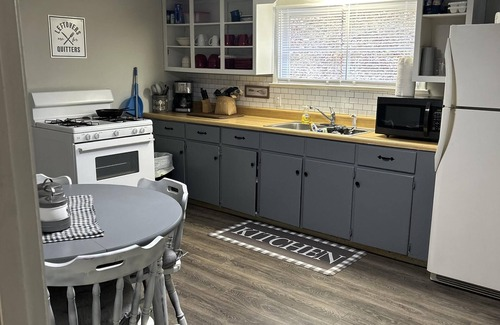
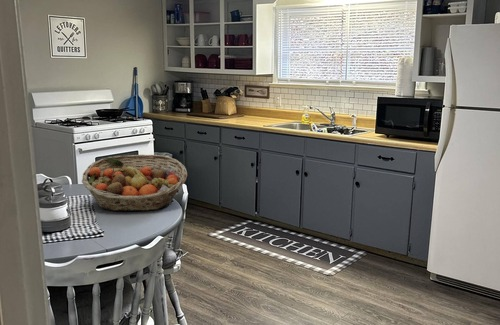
+ fruit basket [81,154,188,212]
